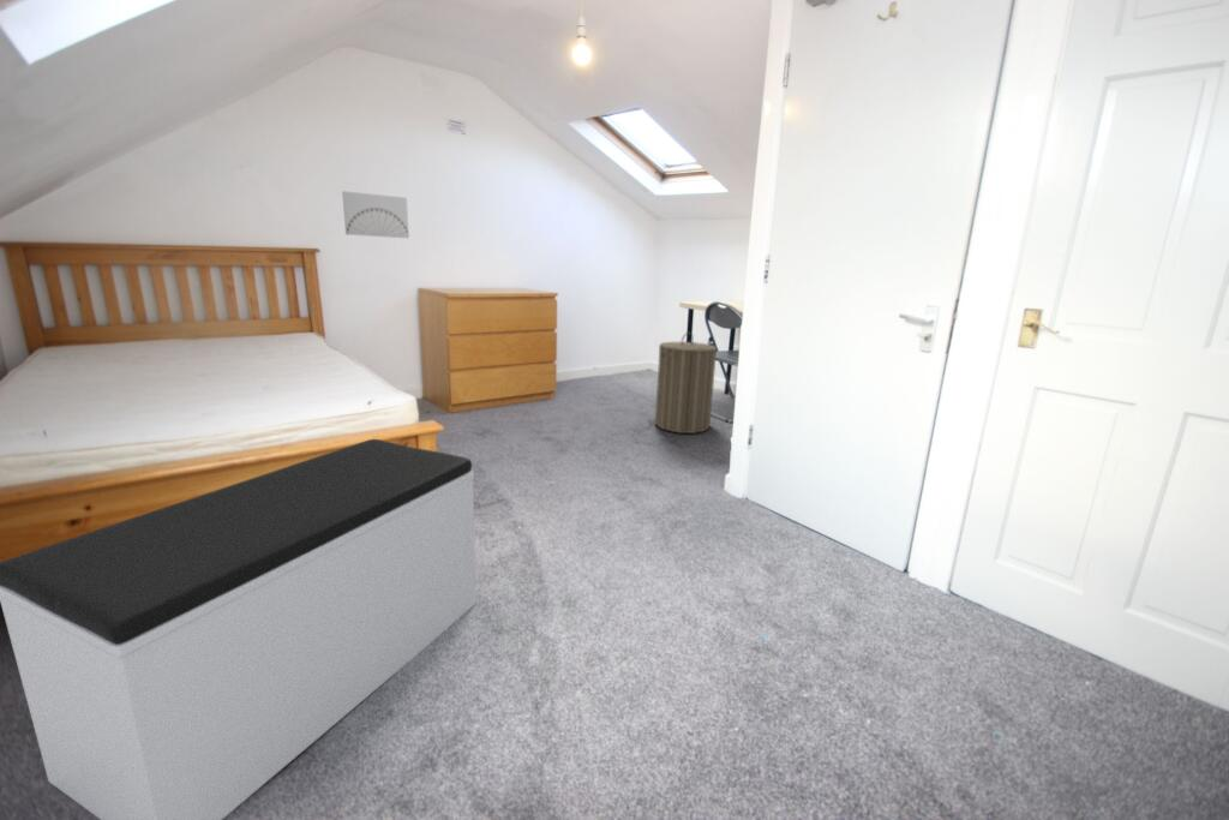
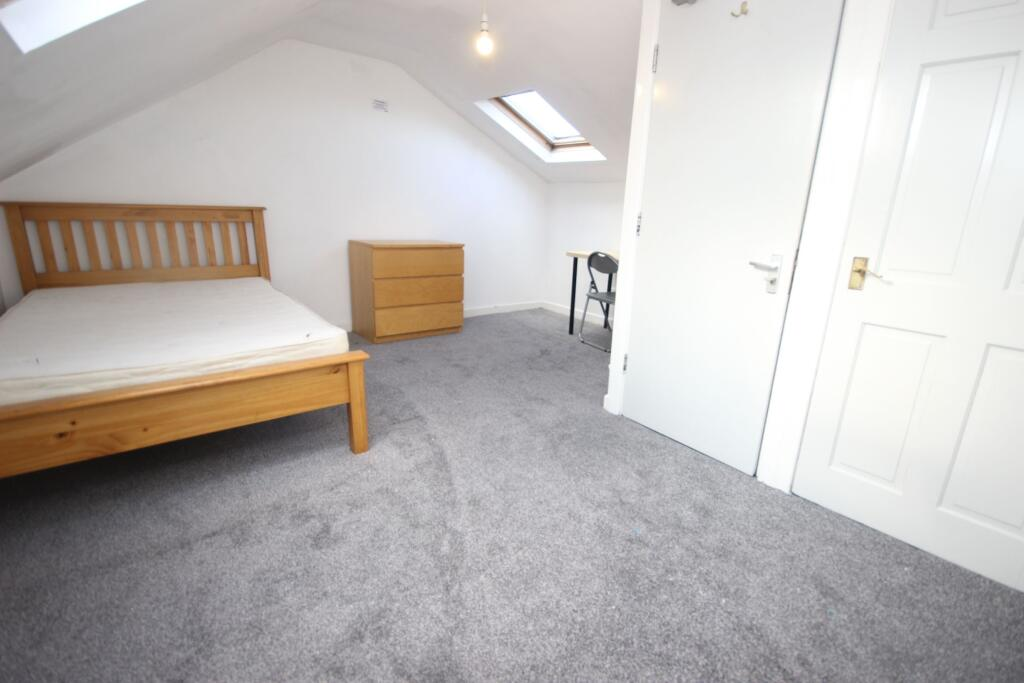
- bench [0,438,478,820]
- laundry hamper [654,331,718,435]
- wall art [341,190,410,239]
